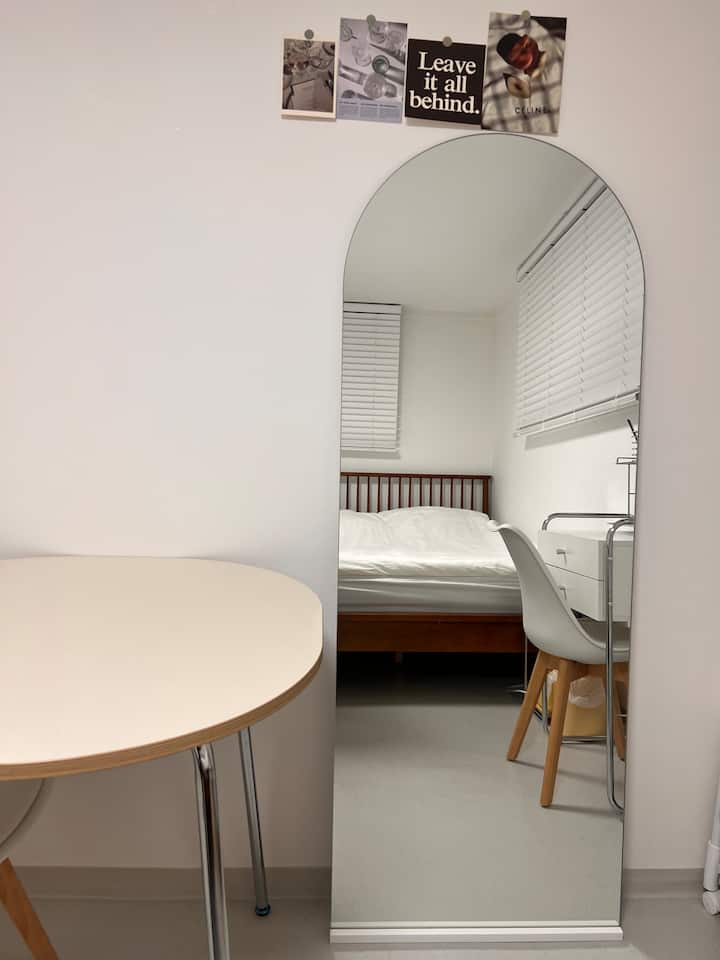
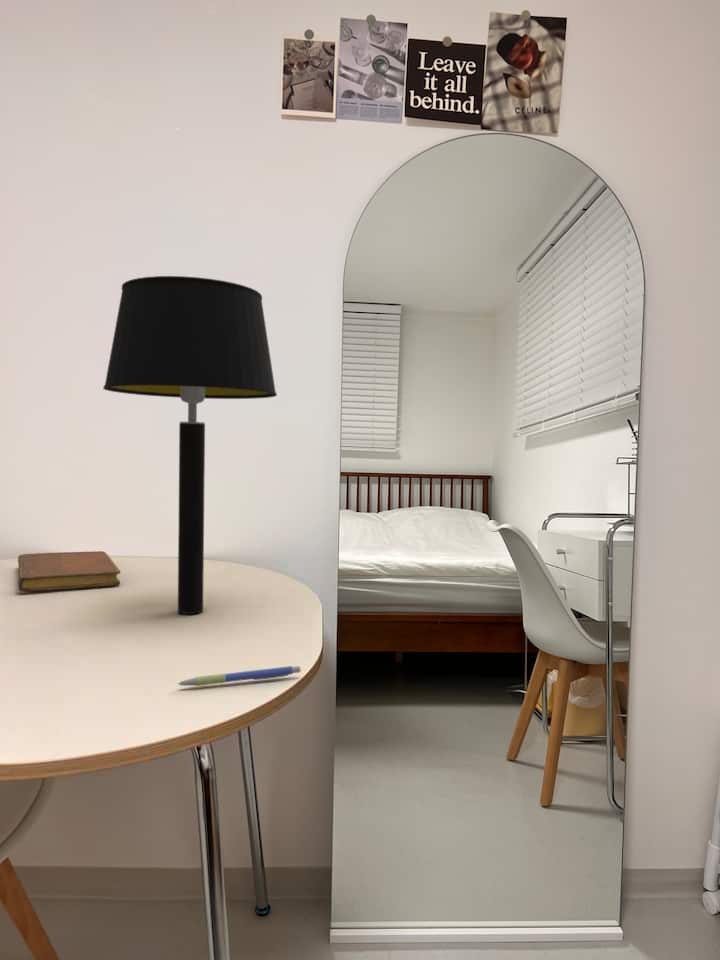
+ table lamp [102,275,278,615]
+ notebook [17,550,121,592]
+ pen [177,665,302,687]
